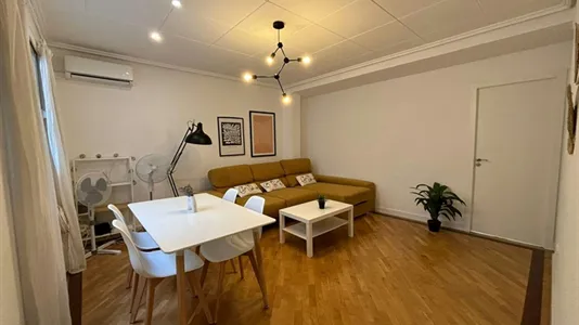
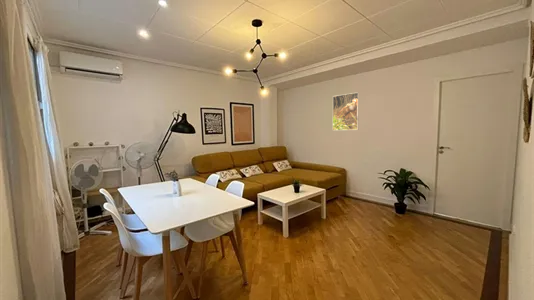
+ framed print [332,92,360,131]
